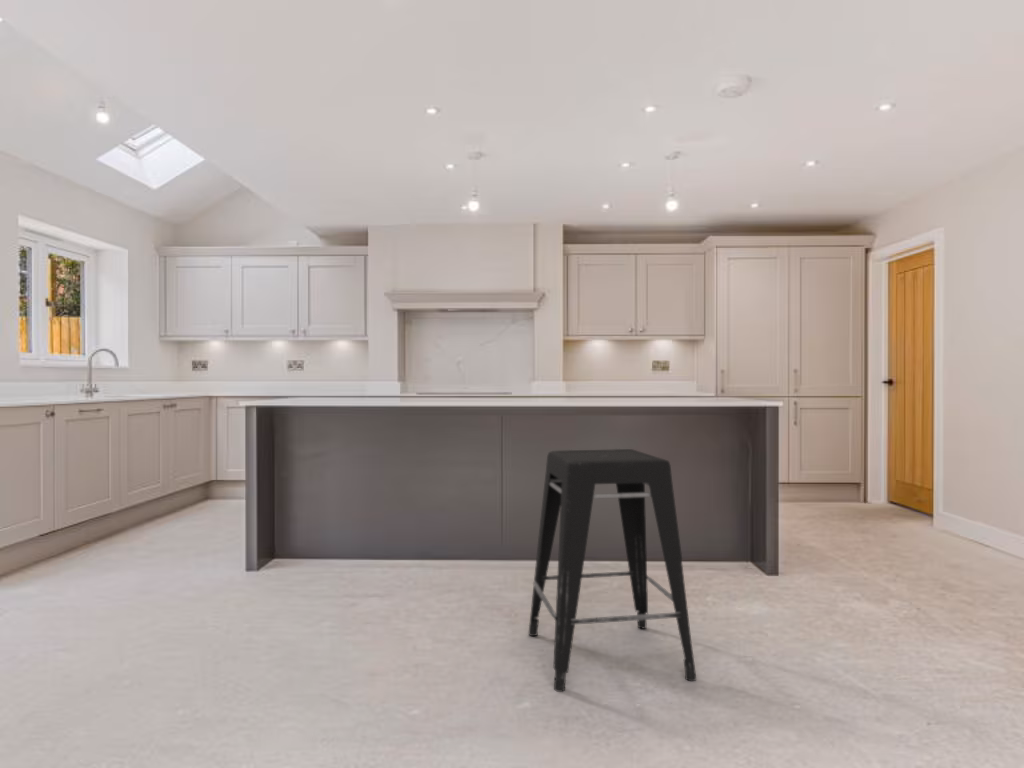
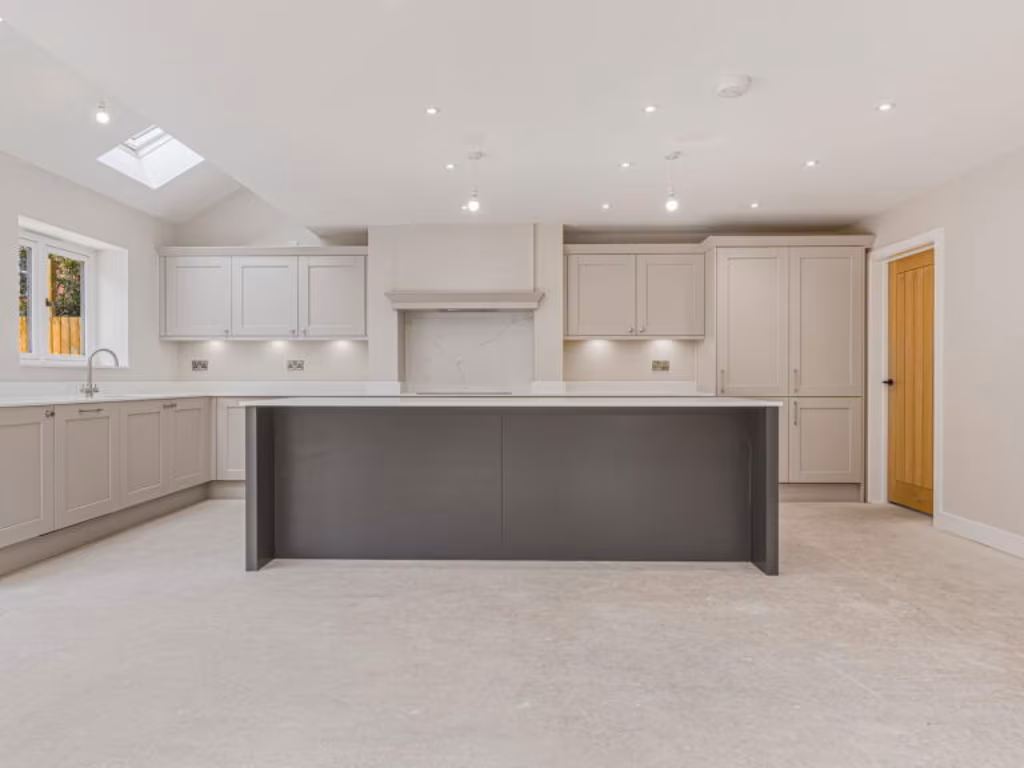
- stool [528,448,697,693]
